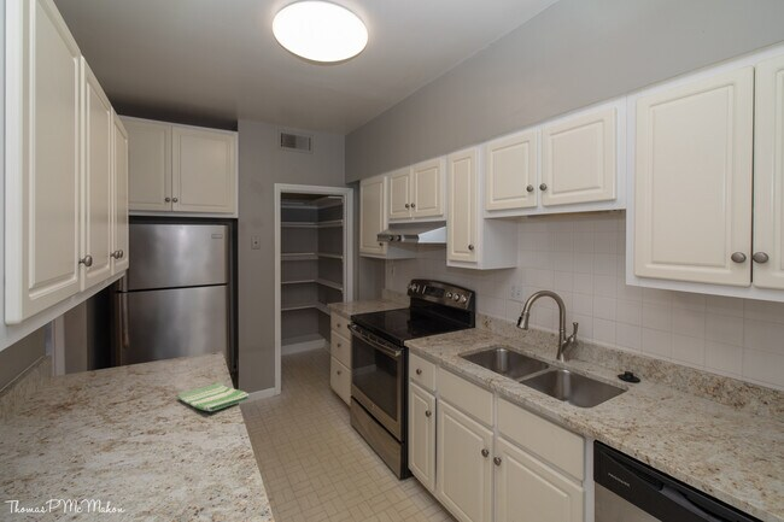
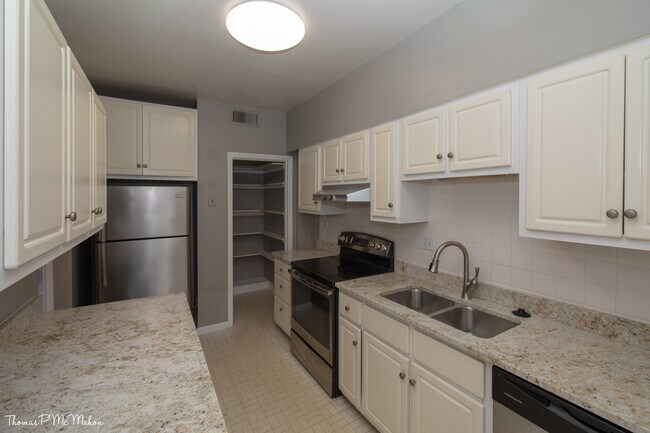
- dish towel [176,381,251,412]
